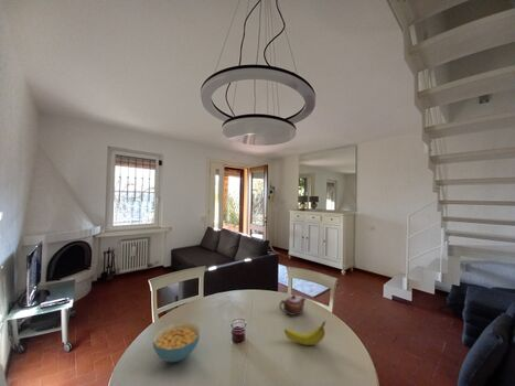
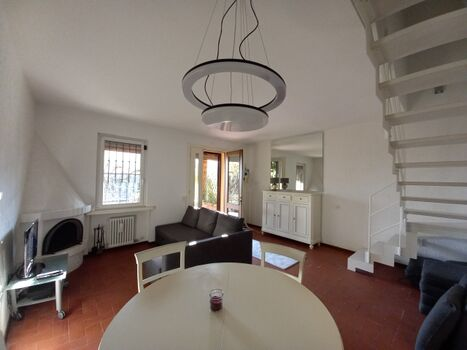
- teapot [278,293,307,317]
- cereal bowl [151,321,201,363]
- fruit [283,320,326,346]
